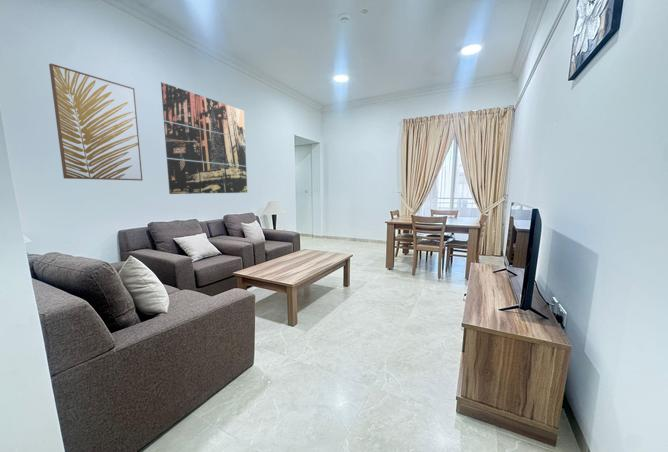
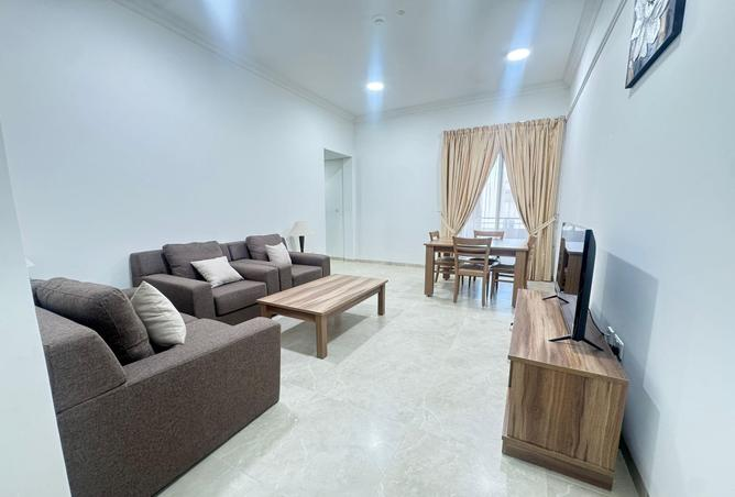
- wall art [48,63,143,182]
- wall art [160,81,248,195]
